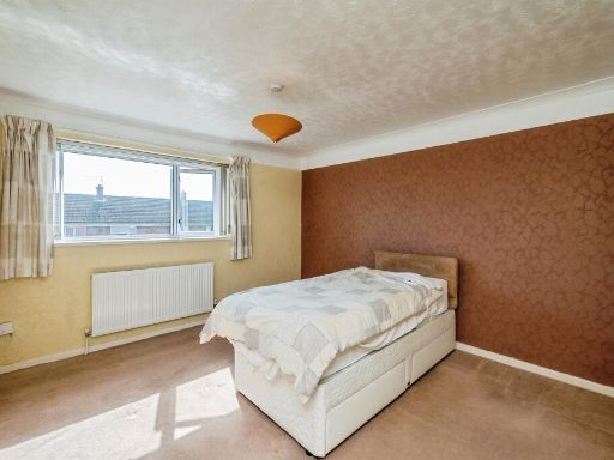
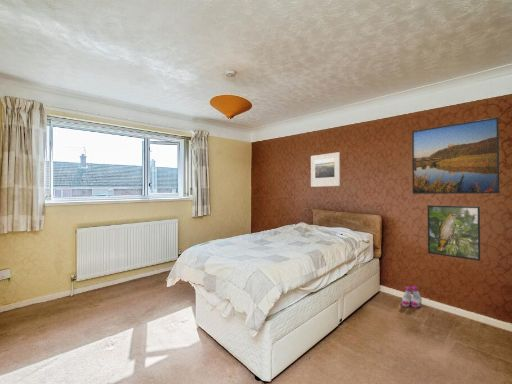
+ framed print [411,116,501,195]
+ boots [400,285,423,308]
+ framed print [427,204,481,262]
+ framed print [310,151,341,188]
